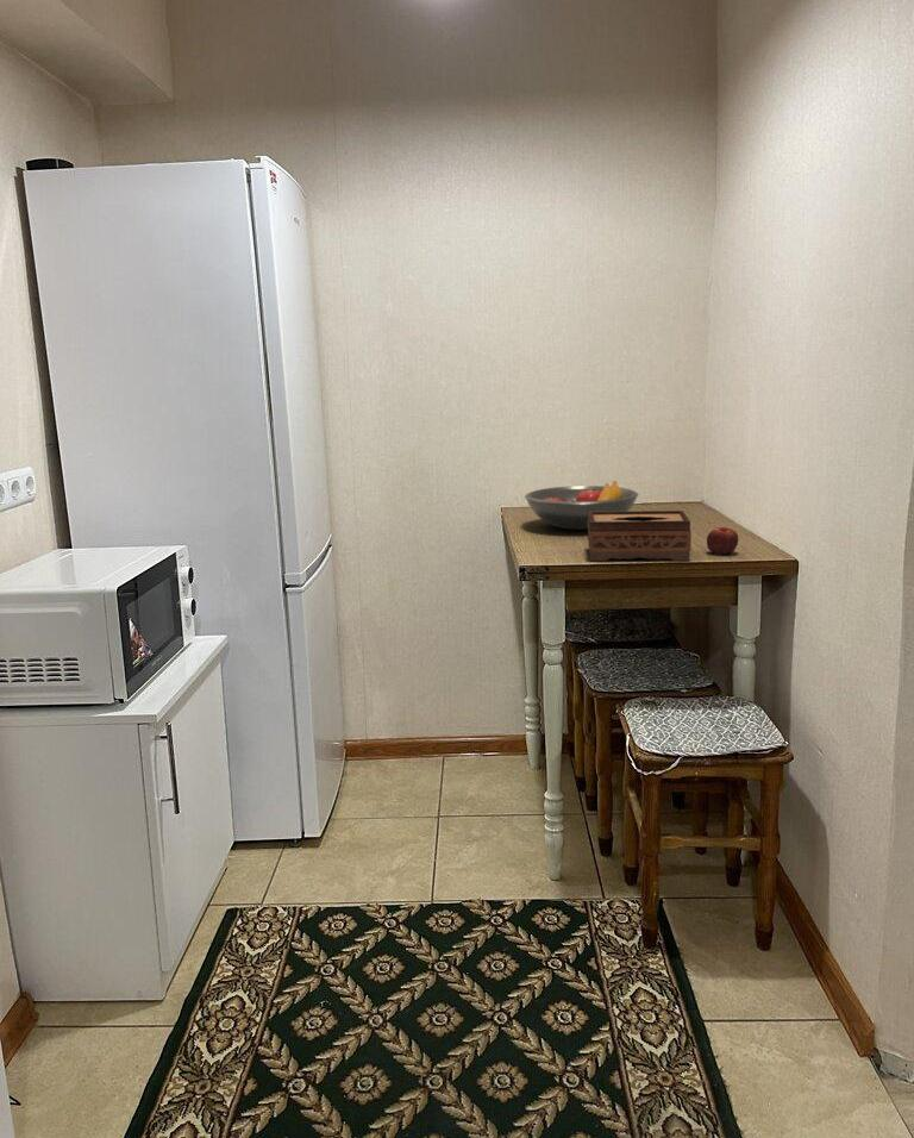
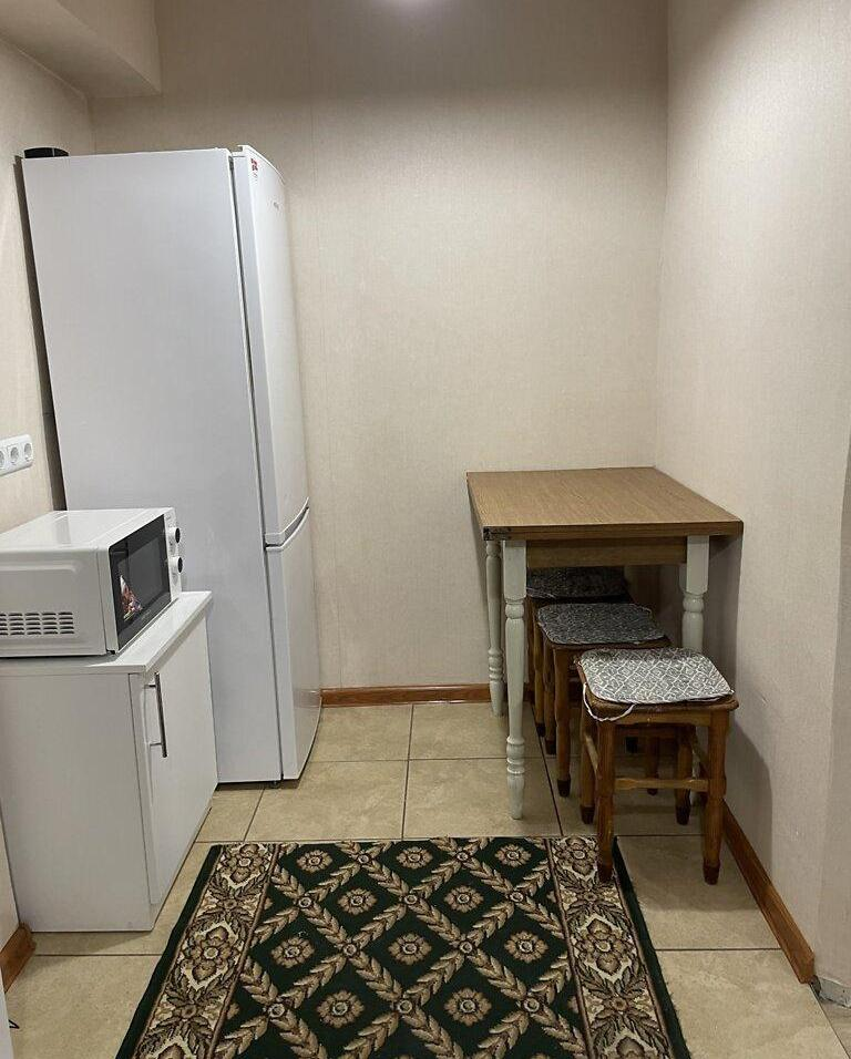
- fruit bowl [524,480,639,531]
- tissue box [587,509,693,562]
- apple [706,526,739,556]
